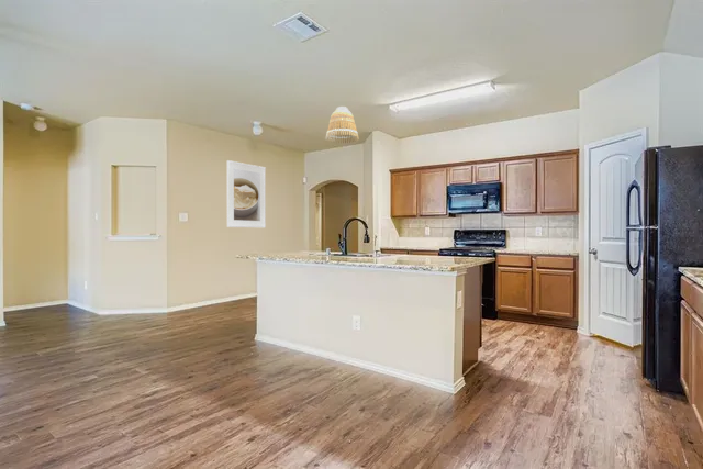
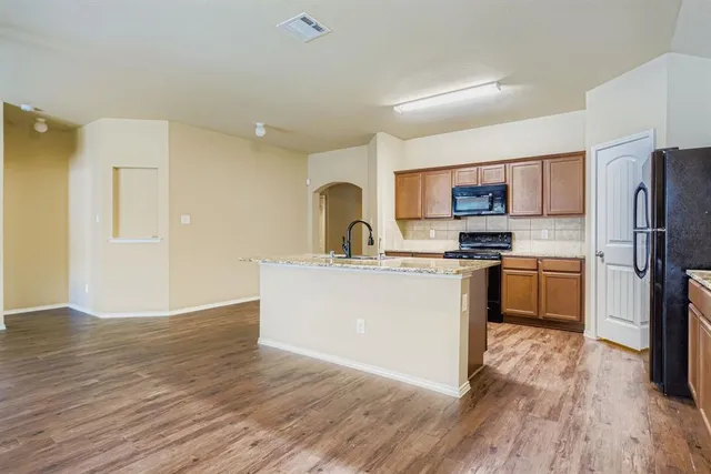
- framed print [226,159,267,228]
- lamp shade [324,105,360,144]
